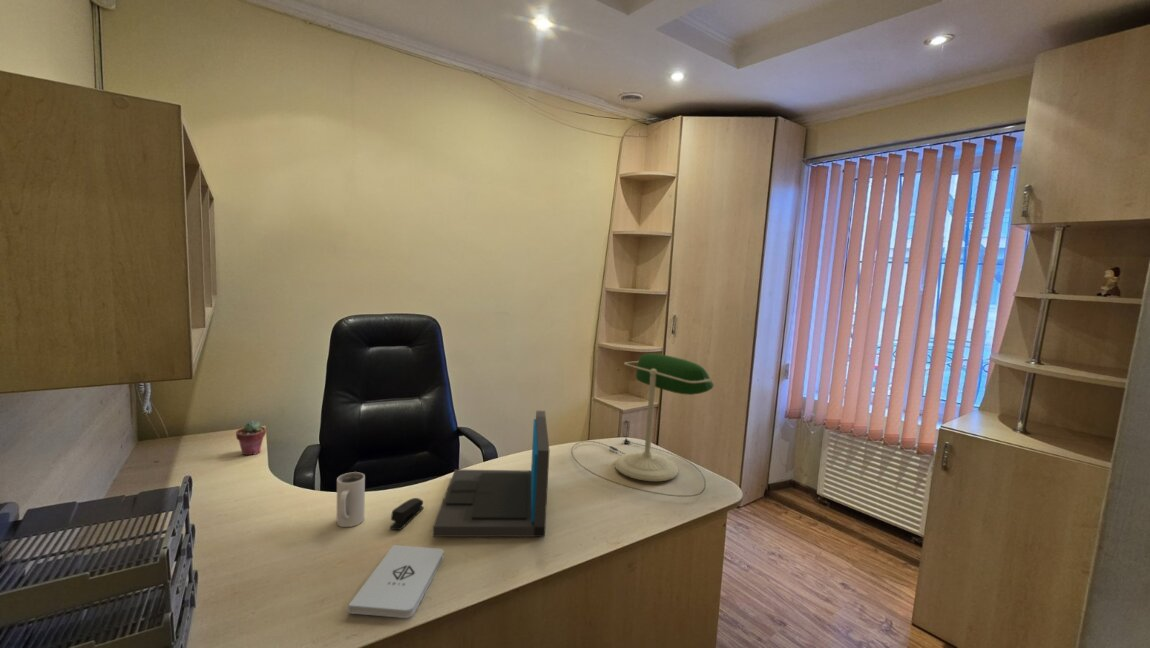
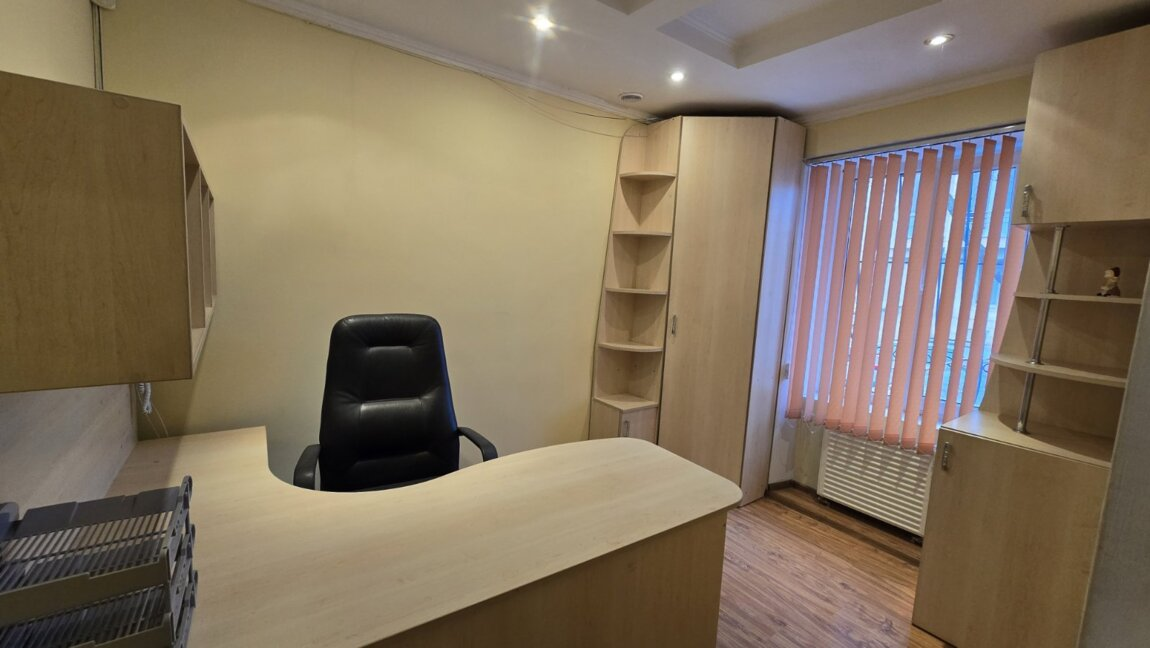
- stapler [389,497,425,531]
- laptop [432,410,550,538]
- notepad [347,544,445,619]
- potted succulent [235,420,267,456]
- mug [336,471,366,528]
- desk lamp [570,352,715,498]
